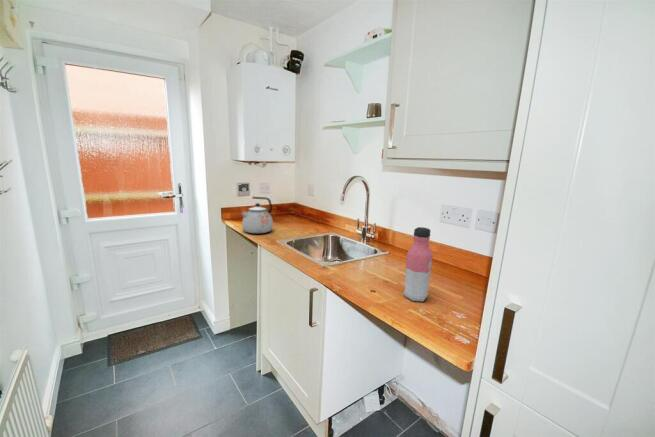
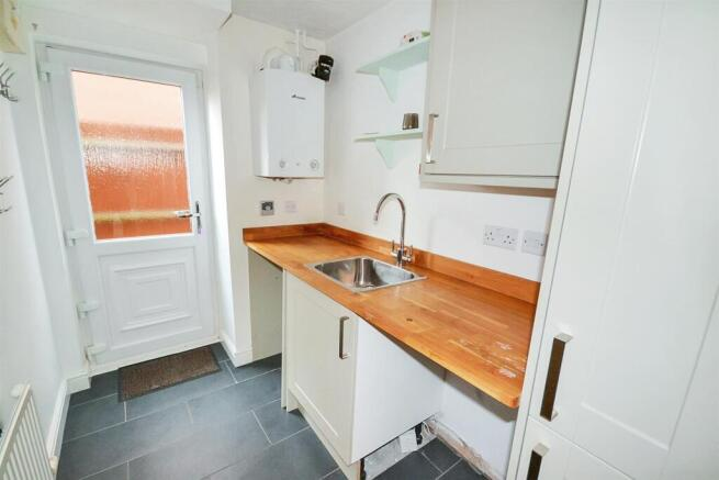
- kettle [241,196,274,234]
- water bottle [403,226,434,303]
